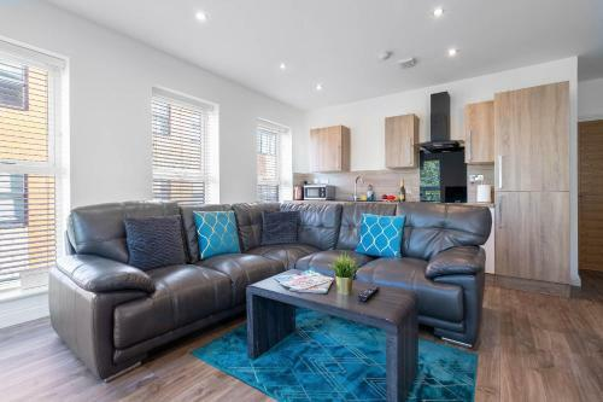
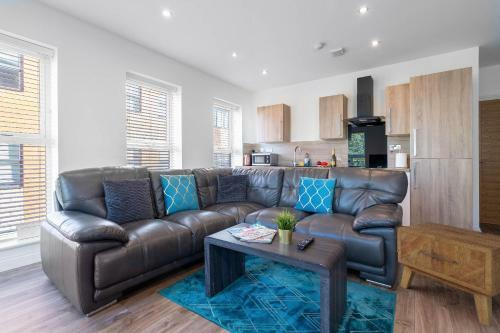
+ side table [397,221,500,328]
